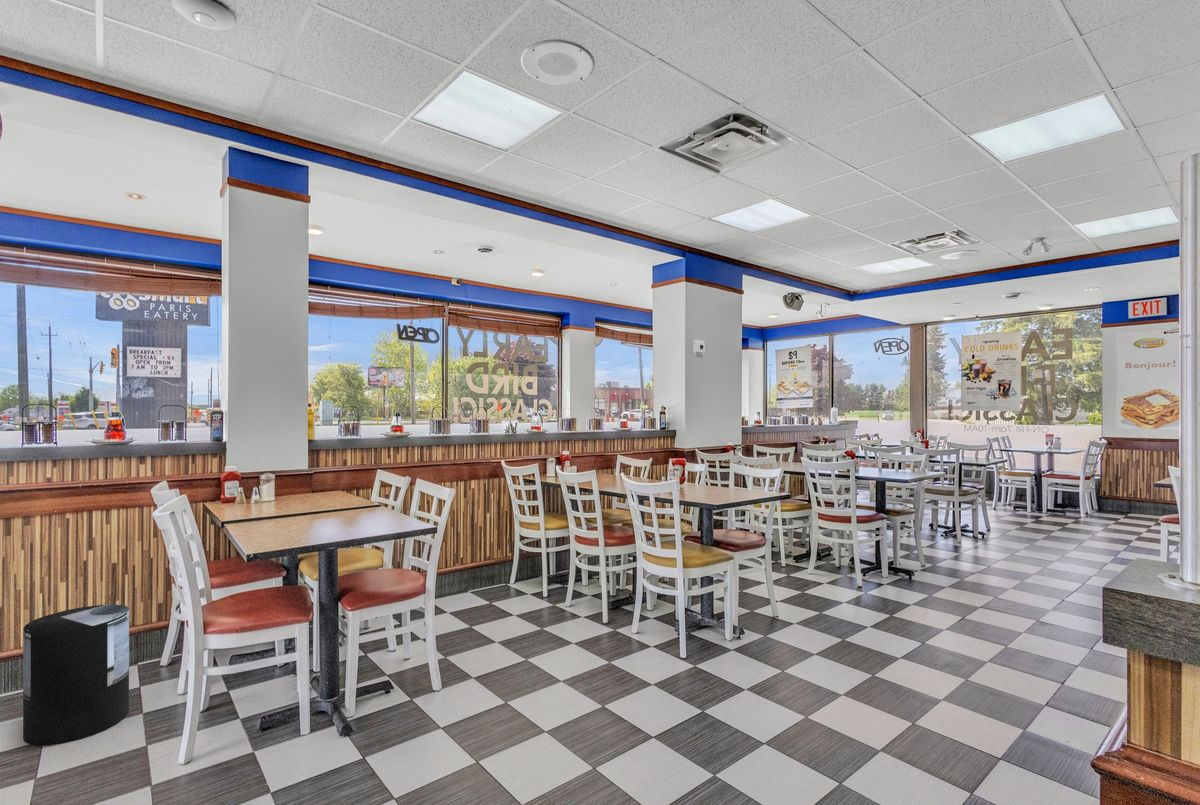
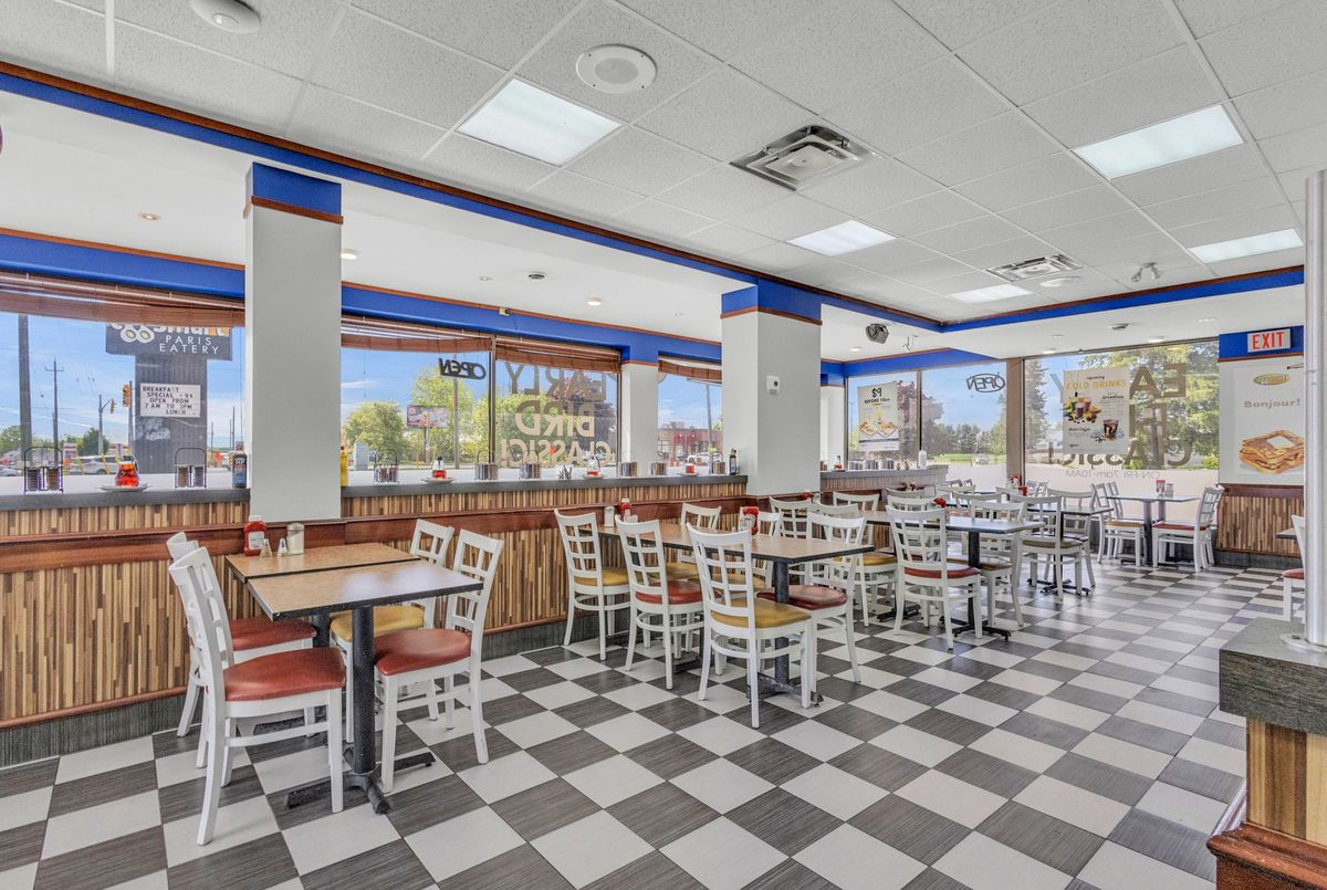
- trash can [22,603,130,747]
